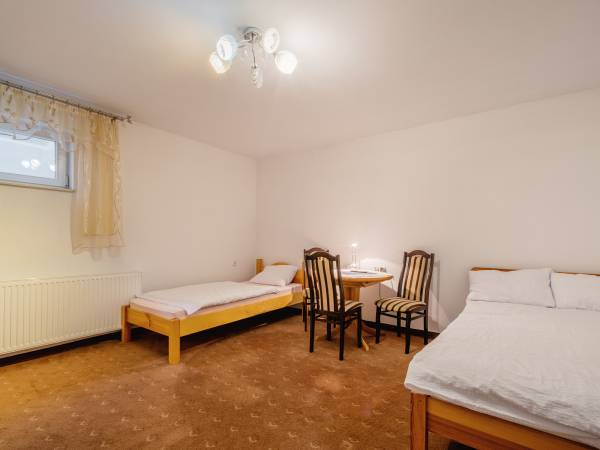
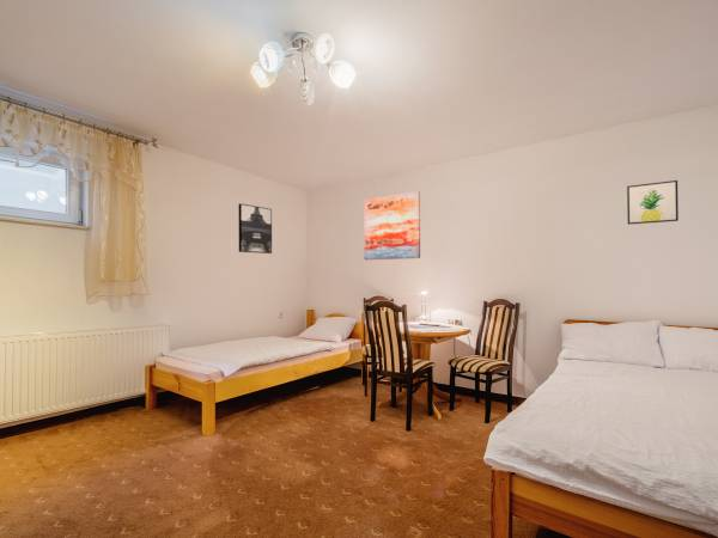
+ wall art [363,190,421,261]
+ wall art [237,202,273,255]
+ wall art [626,179,680,226]
